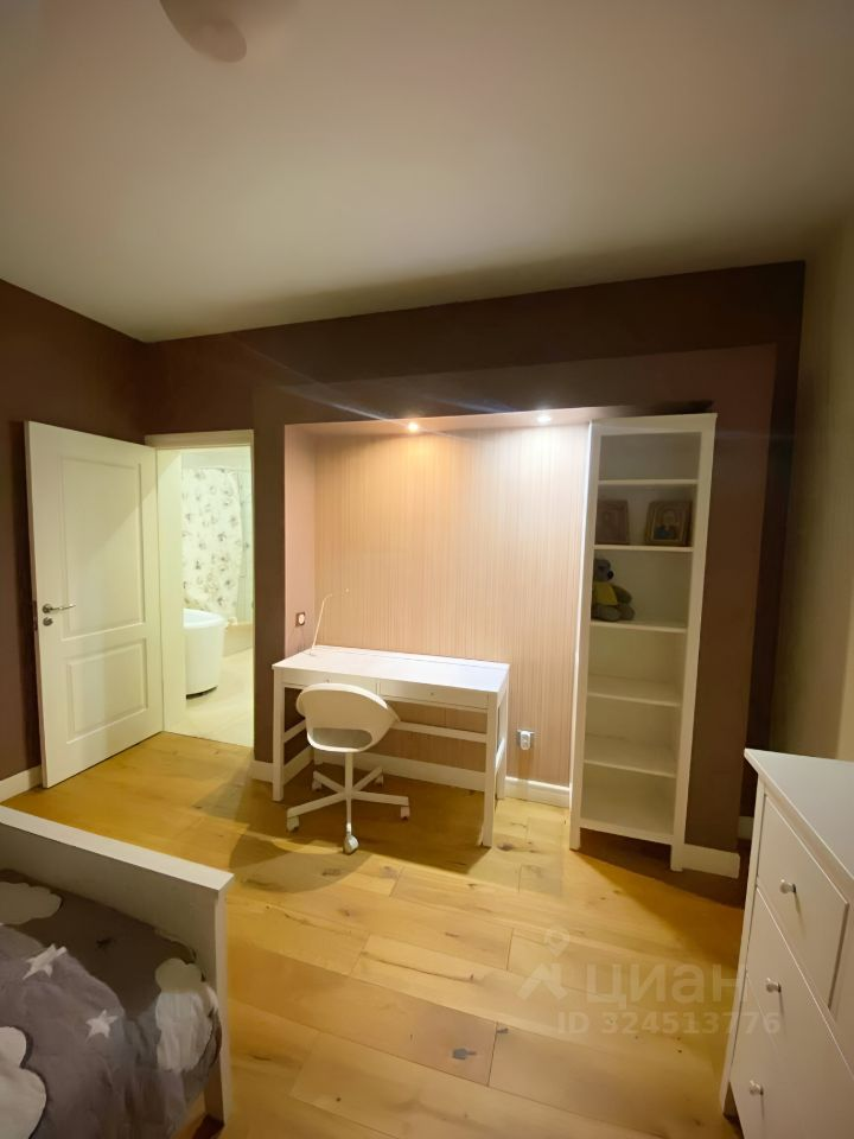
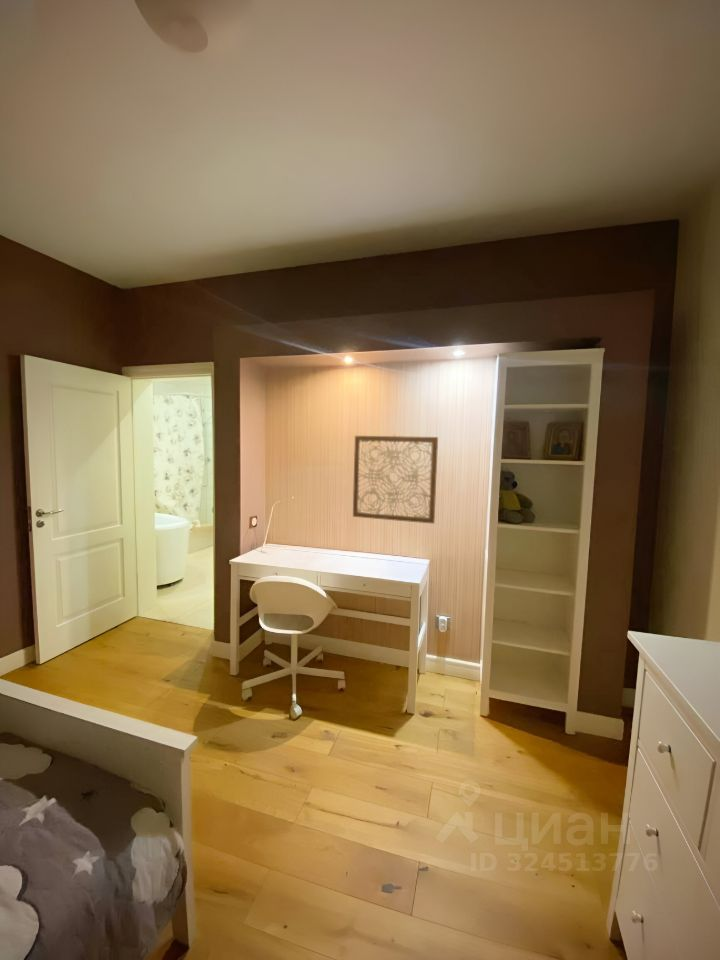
+ wall art [352,433,439,525]
